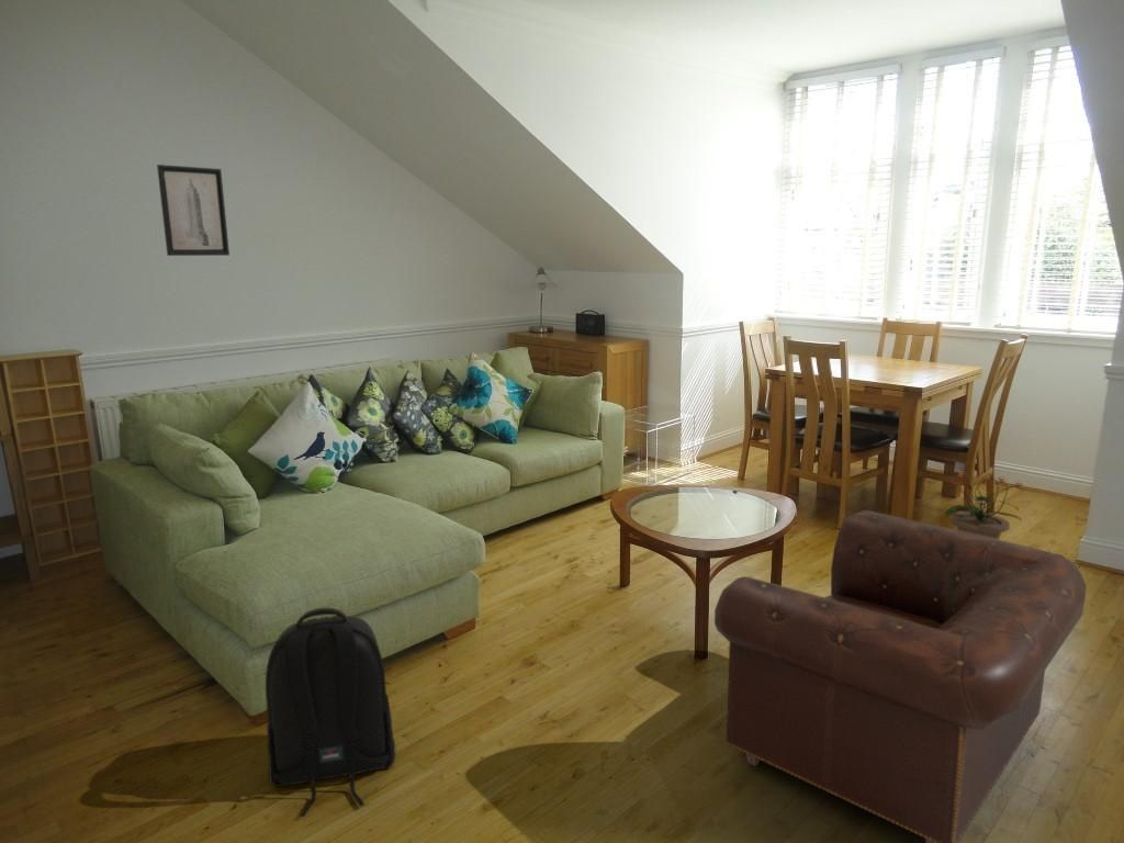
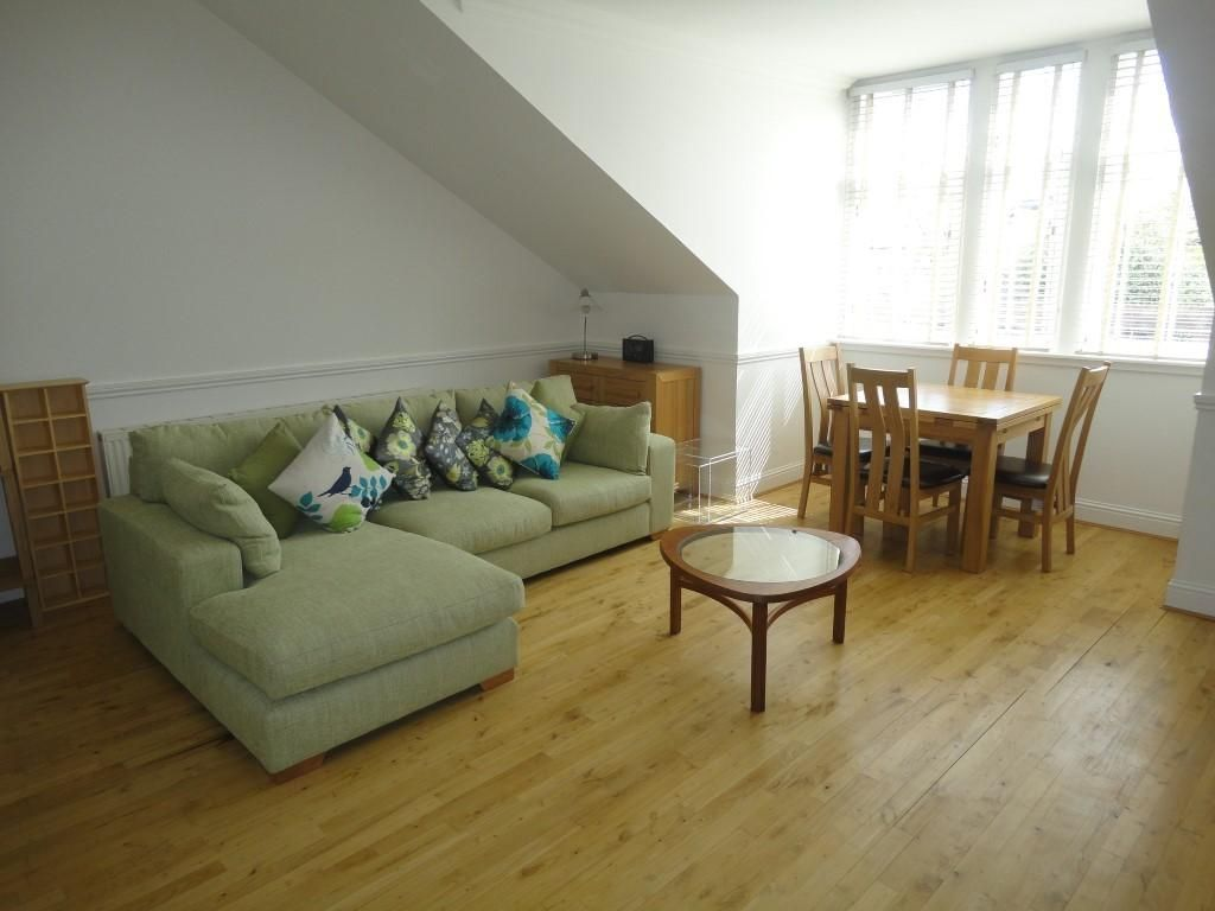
- potted plant [945,471,1025,540]
- wall art [156,164,231,257]
- armchair [713,509,1088,843]
- backpack [265,607,396,818]
